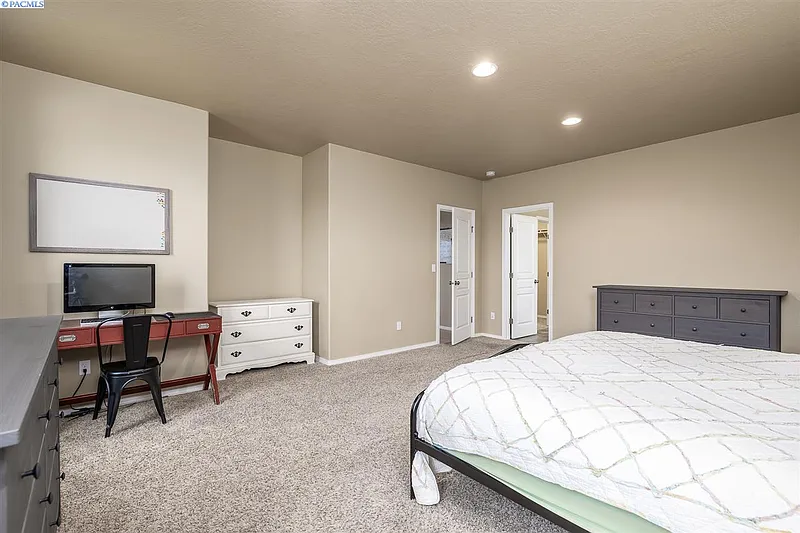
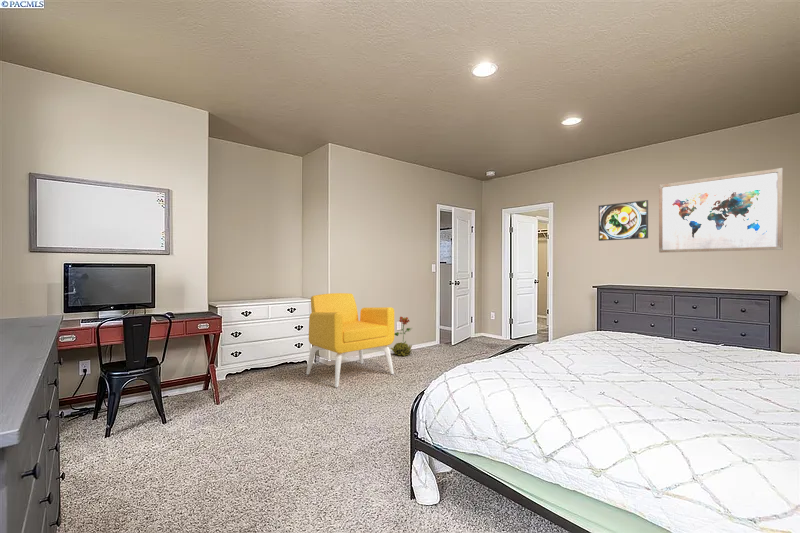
+ armchair [305,292,395,388]
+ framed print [598,199,649,242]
+ decorative plant [390,315,414,357]
+ wall art [658,167,784,254]
